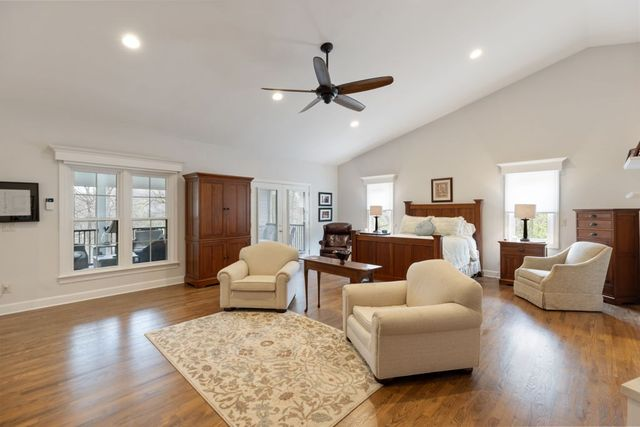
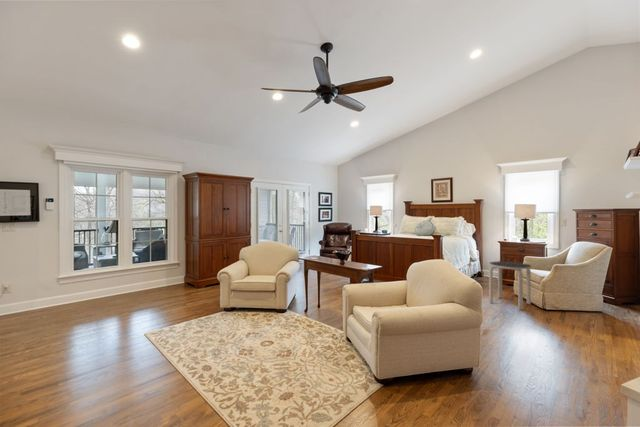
+ side table [488,260,532,311]
